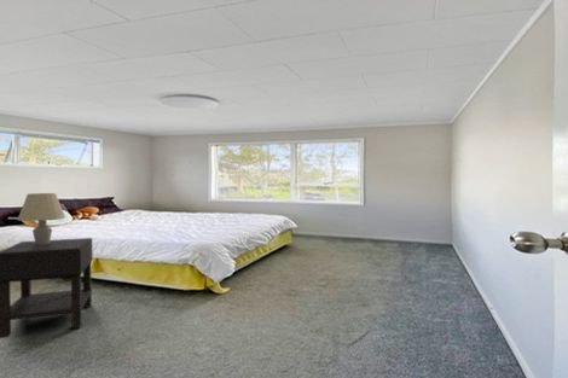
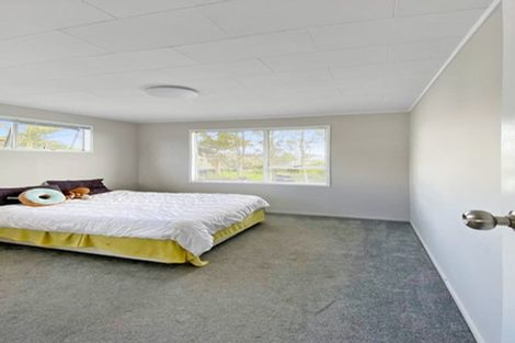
- nightstand [0,237,93,339]
- table lamp [17,192,66,244]
